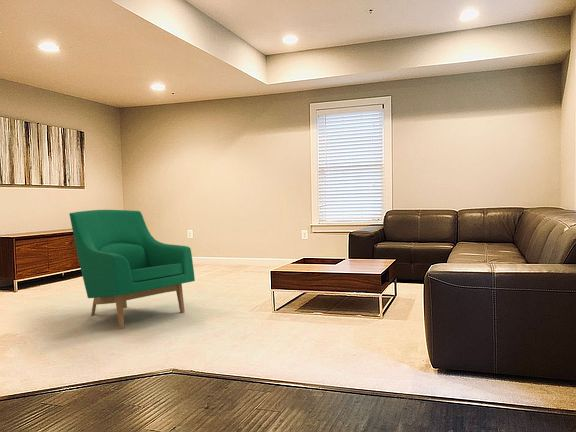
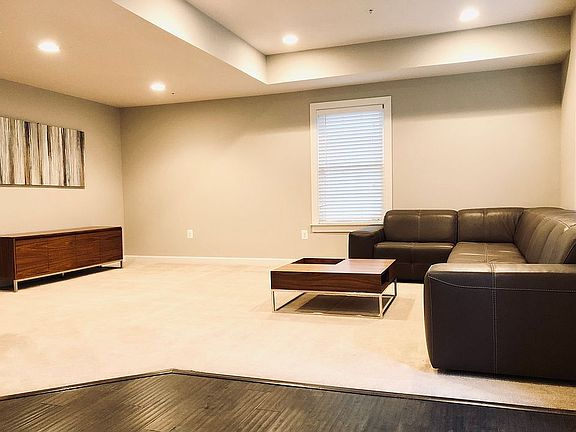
- armchair [68,209,196,329]
